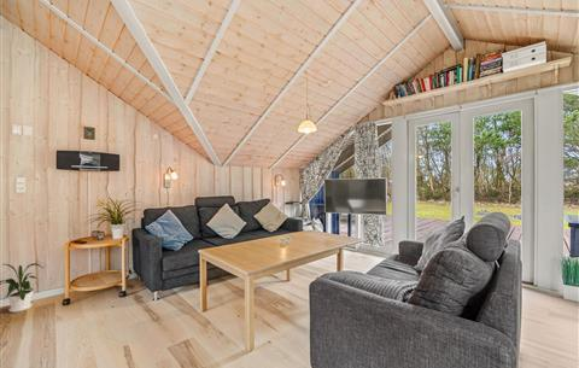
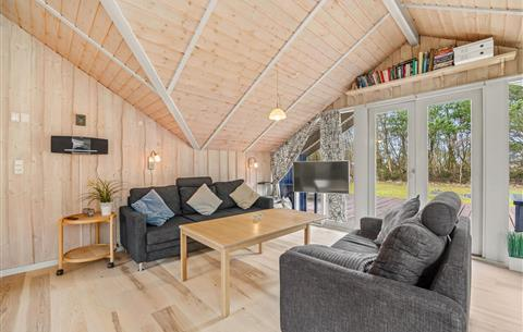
- house plant [0,262,46,314]
